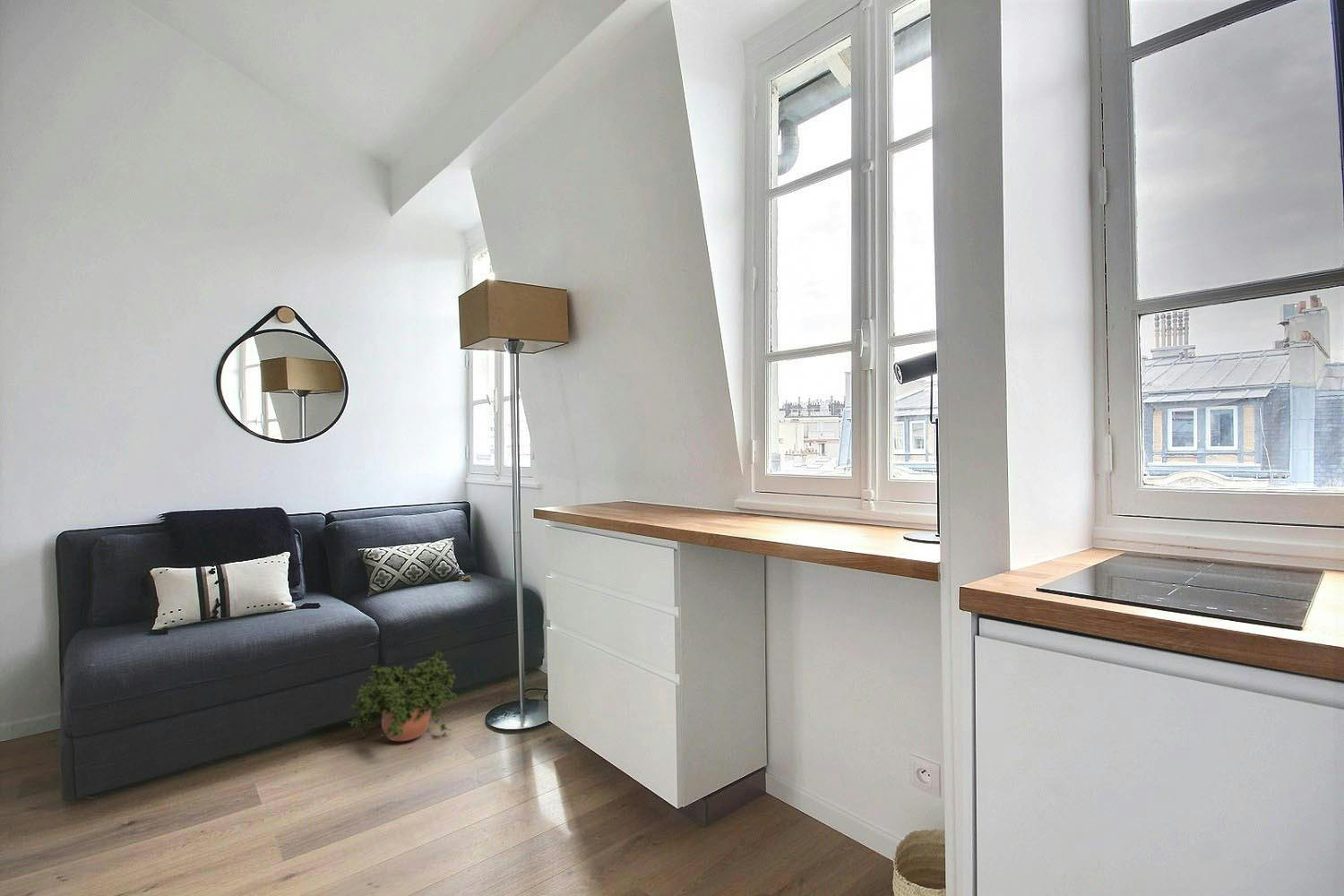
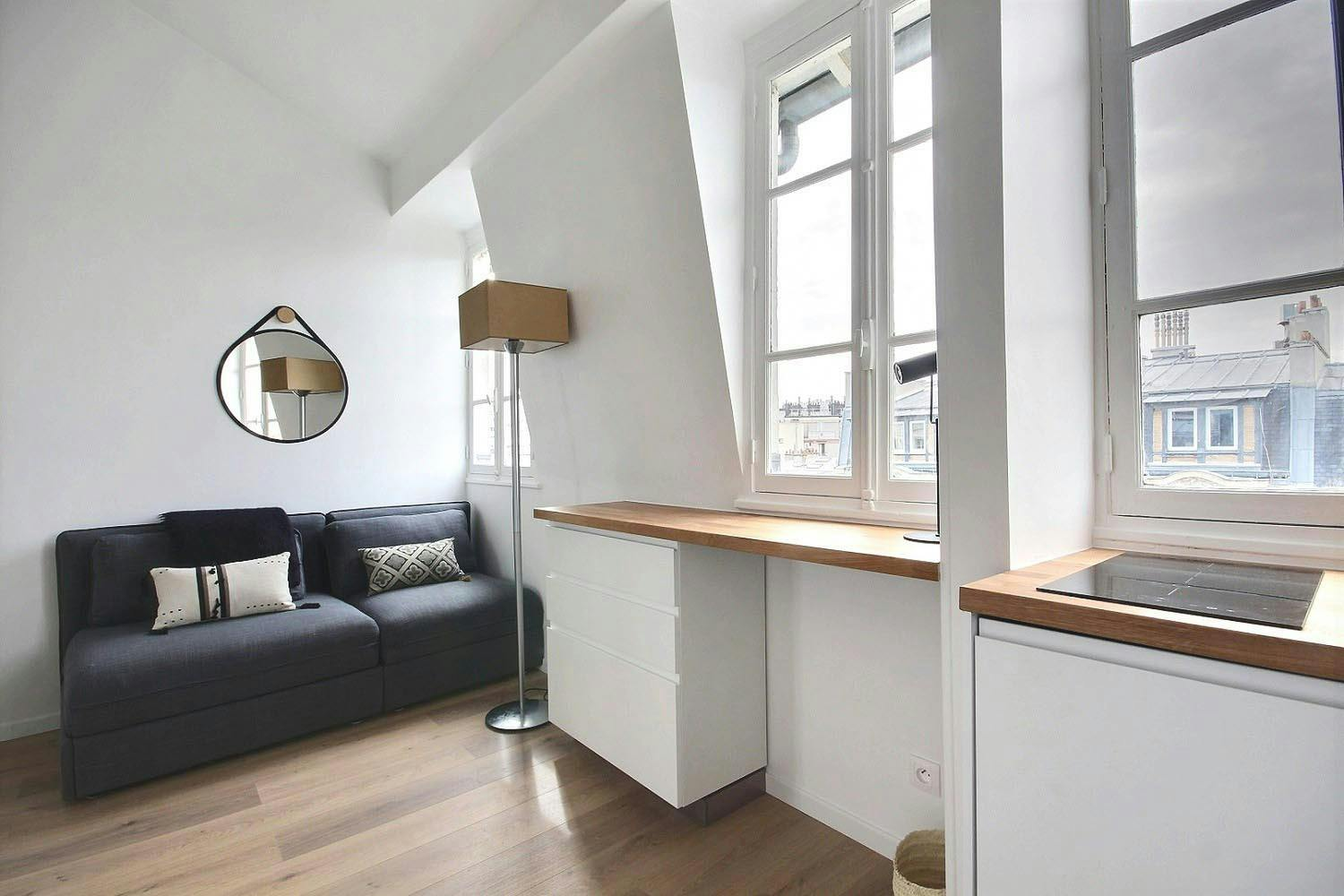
- potted plant [347,650,457,742]
